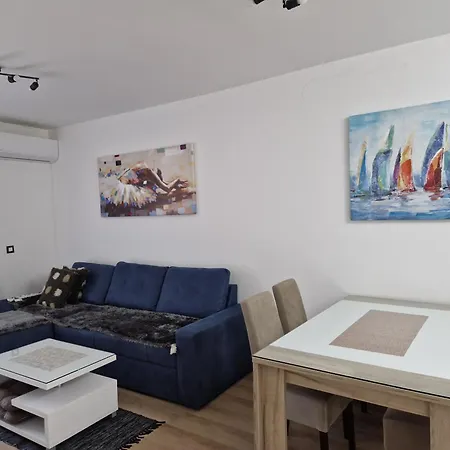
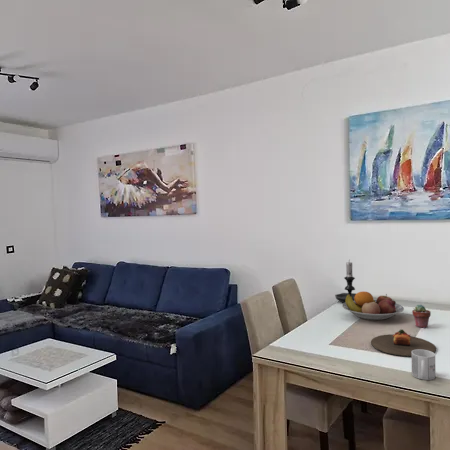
+ candle holder [334,259,357,303]
+ mug [411,349,437,381]
+ fruit bowl [341,291,405,321]
+ potted succulent [411,304,432,329]
+ plate [370,329,437,358]
